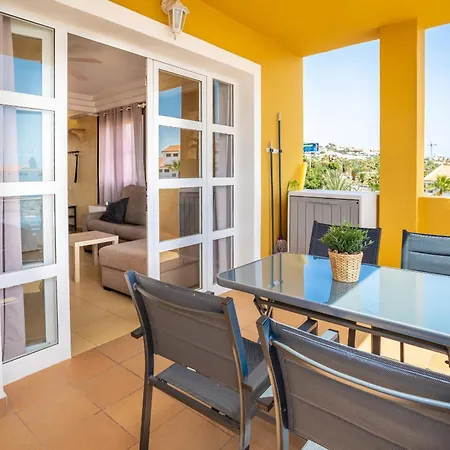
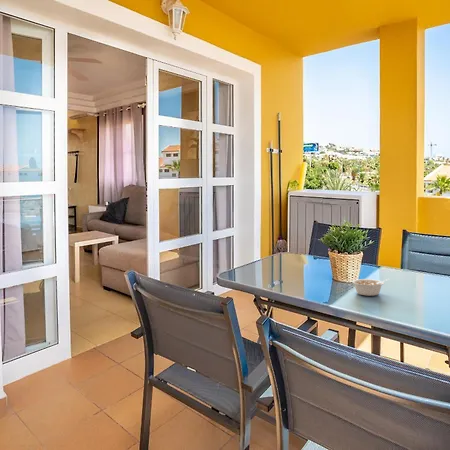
+ legume [351,278,390,297]
